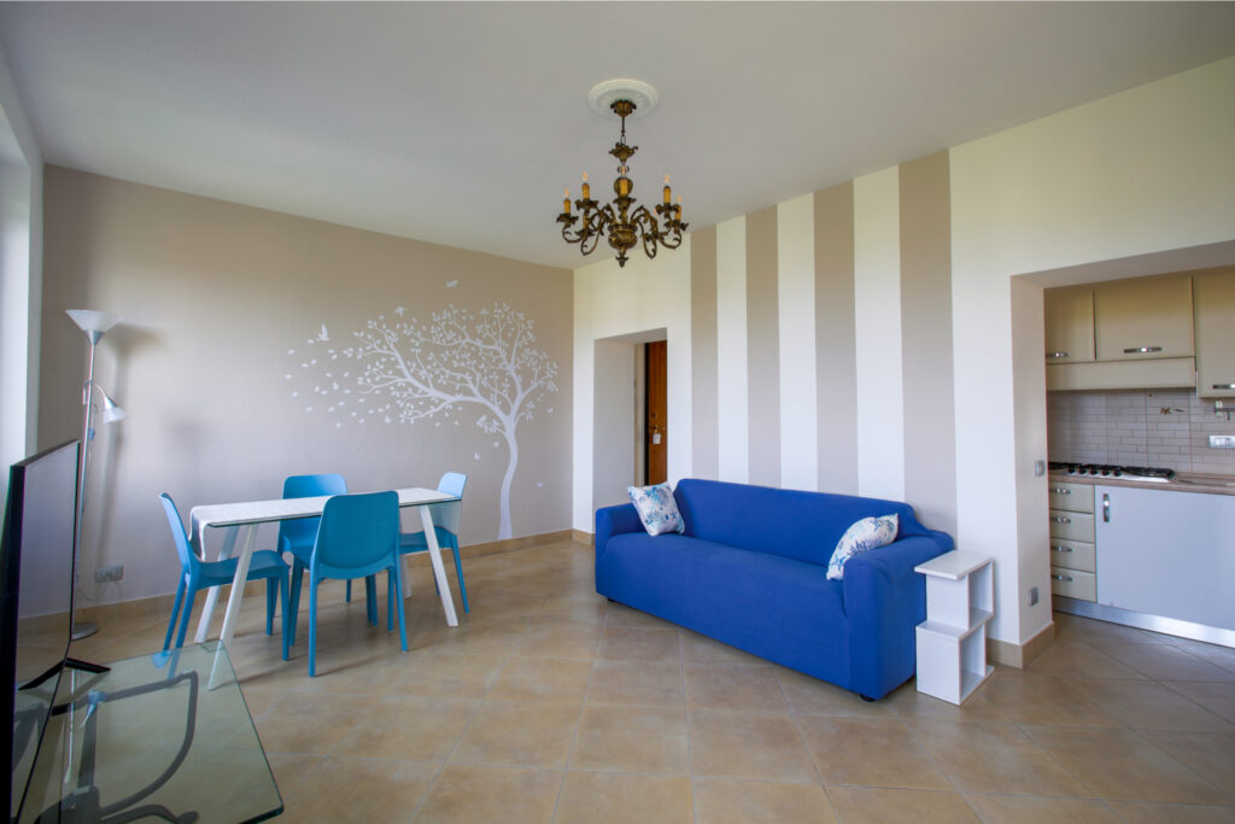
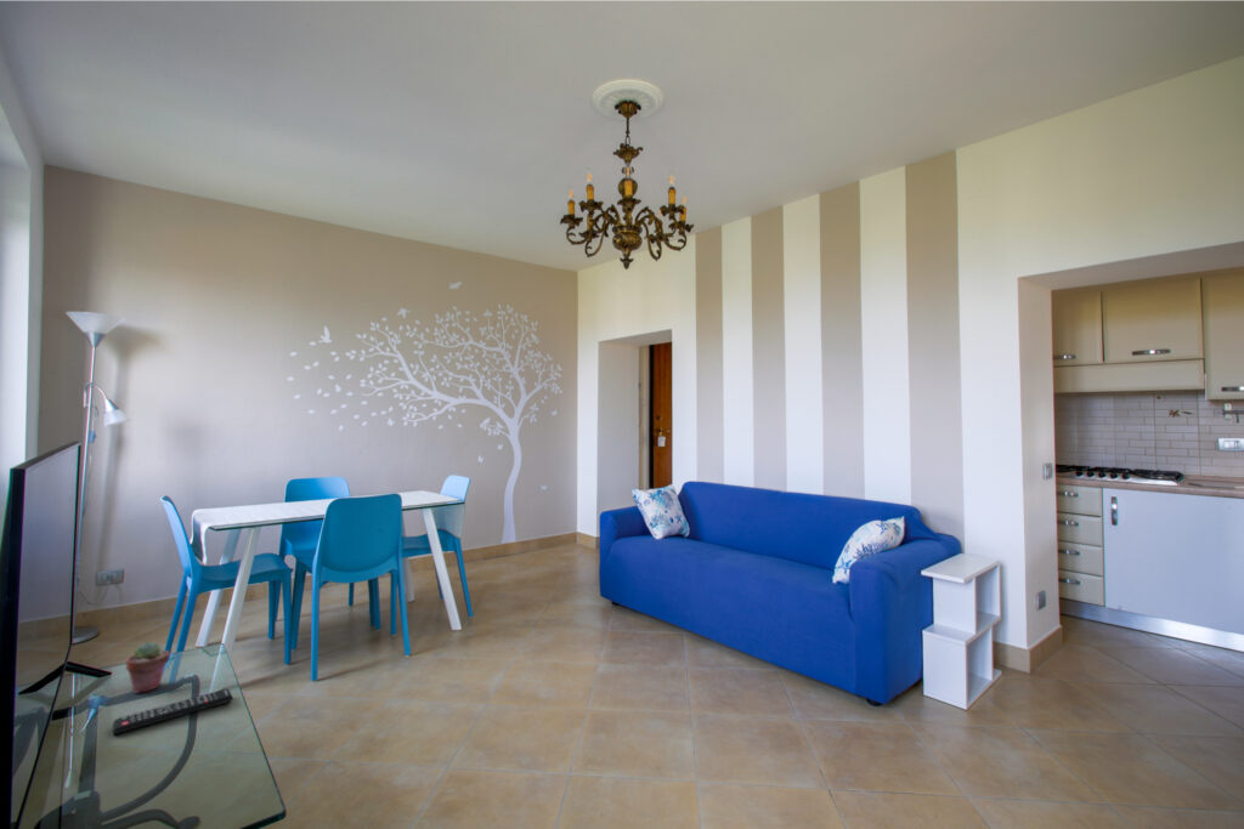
+ potted succulent [125,641,171,694]
+ remote control [112,688,234,736]
